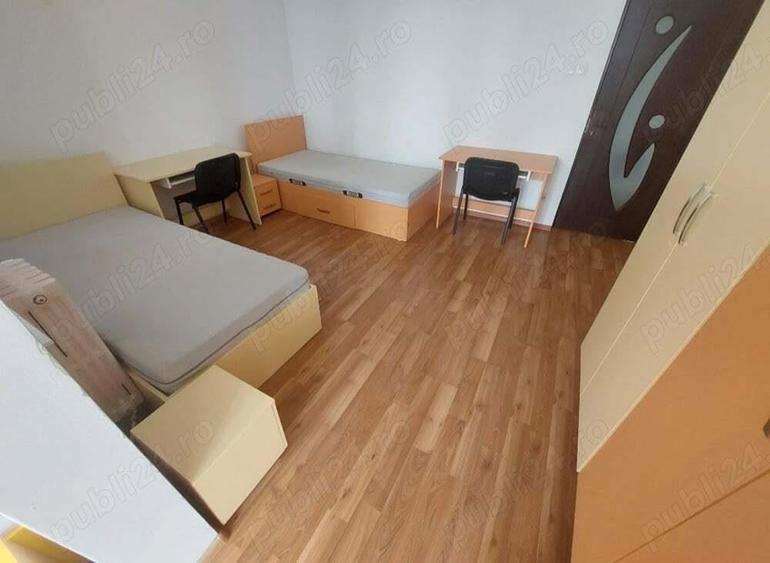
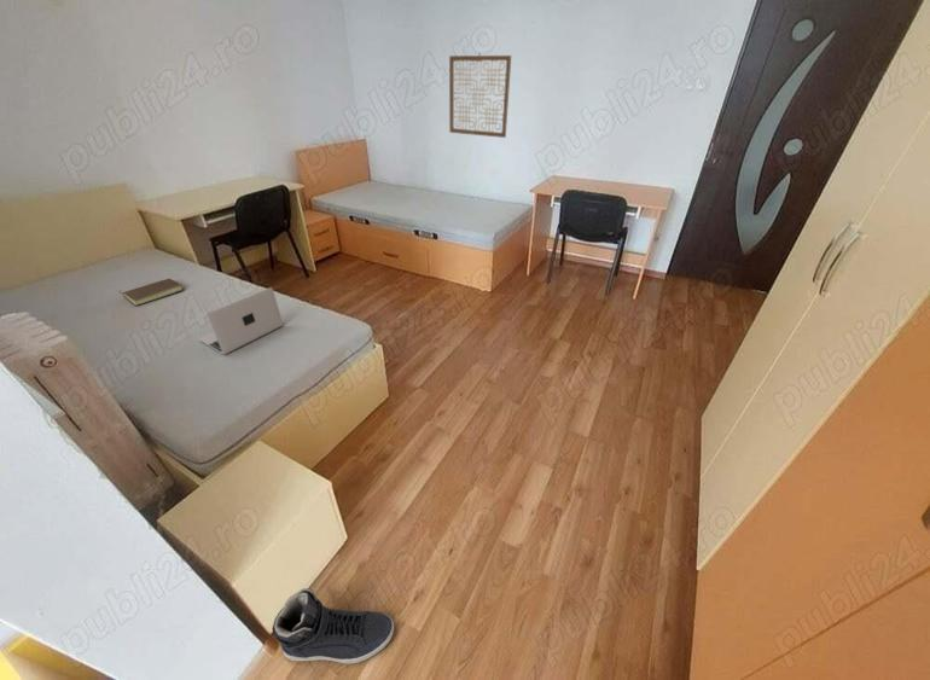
+ wall art [448,52,512,139]
+ sneaker [271,587,395,666]
+ book [118,278,184,307]
+ laptop [198,286,284,355]
